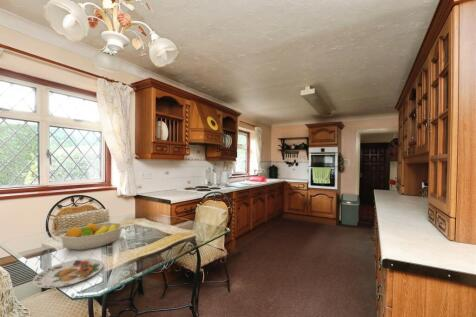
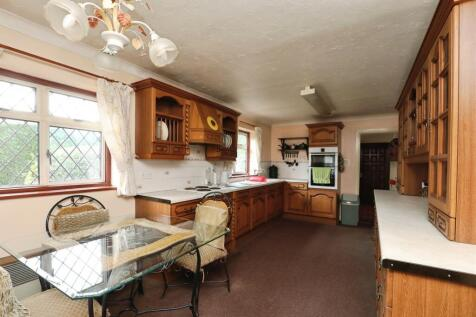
- plate [32,258,104,289]
- fruit bowl [60,222,123,251]
